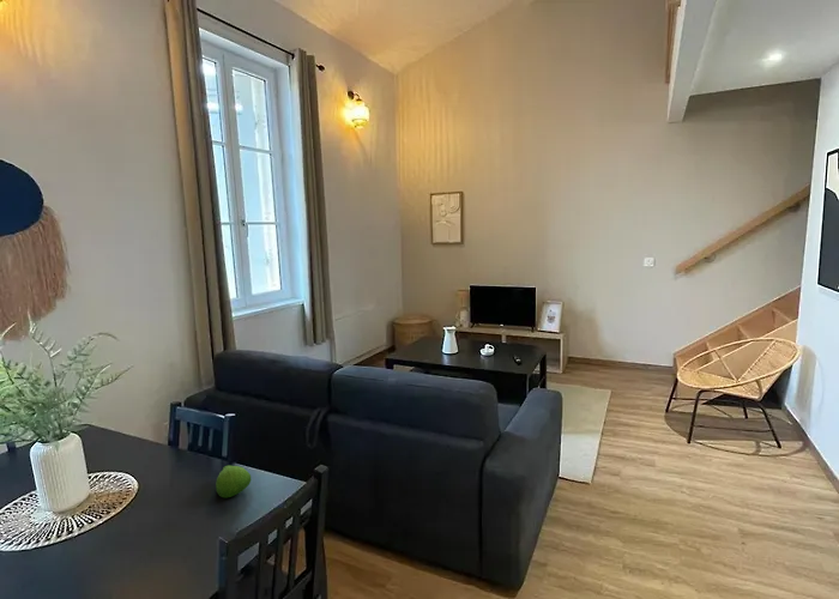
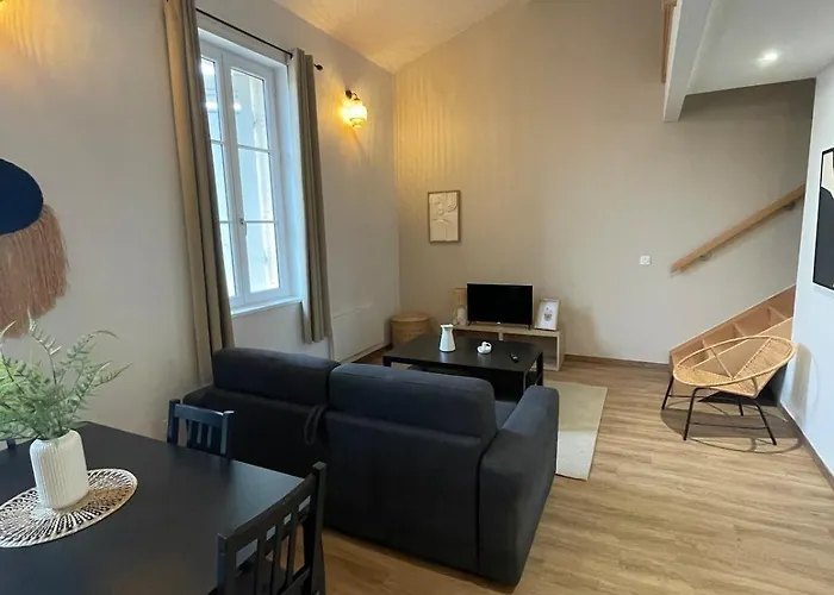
- fruit [215,465,252,498]
